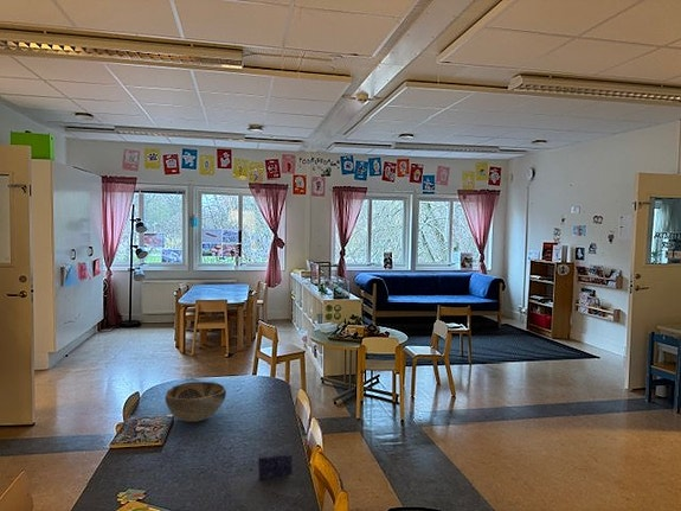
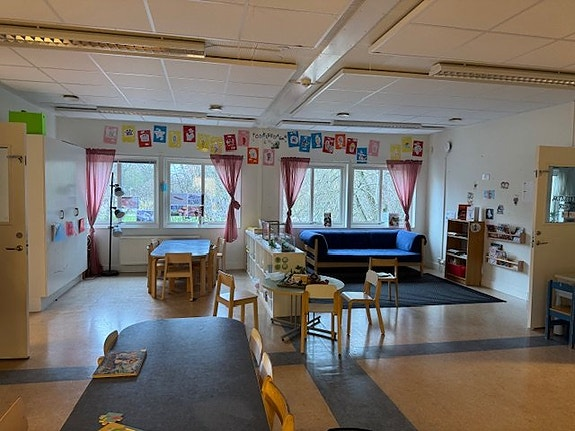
- decorative bowl [165,381,227,422]
- crayon box [257,452,294,480]
